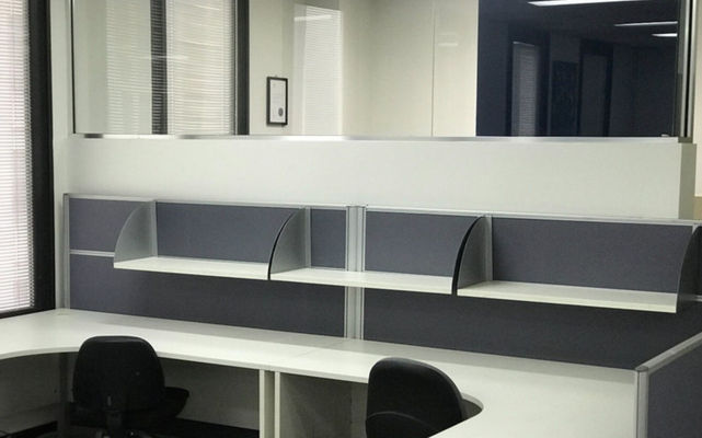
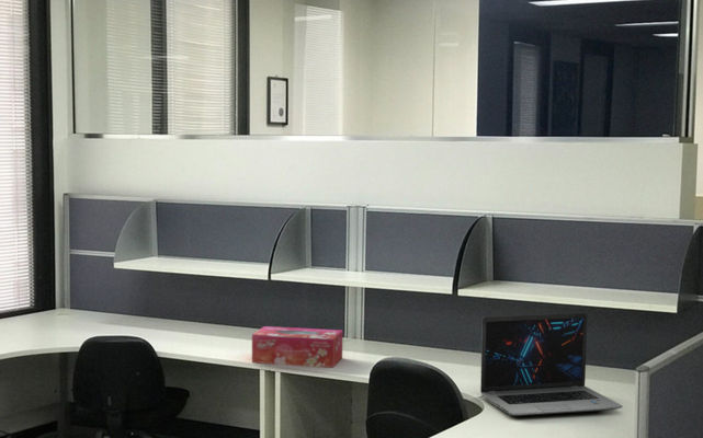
+ laptop [479,312,623,417]
+ tissue box [251,325,343,369]
